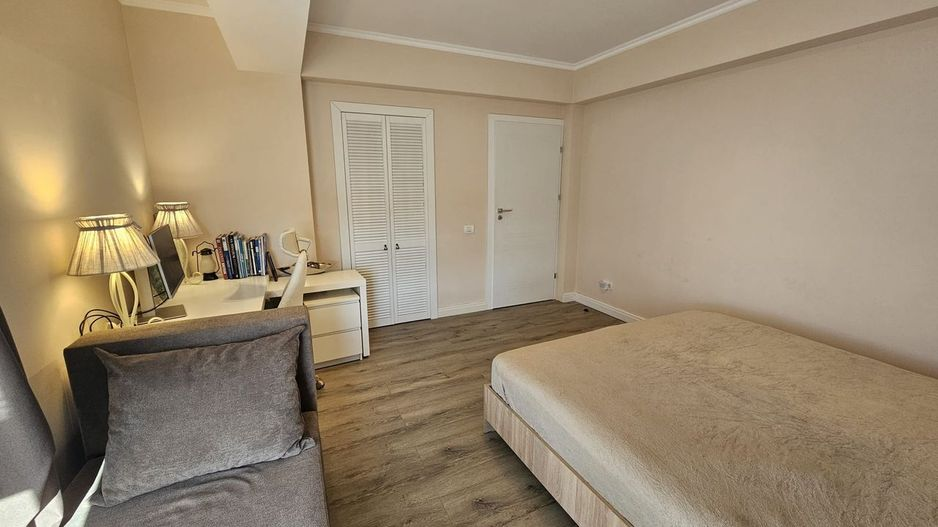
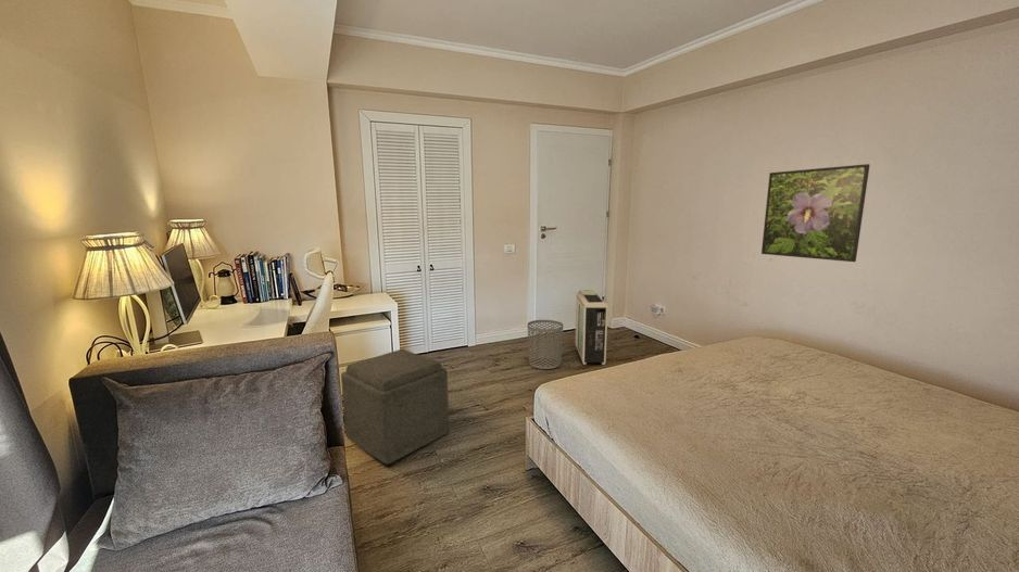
+ ottoman [340,348,450,465]
+ waste bin [527,319,564,370]
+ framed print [760,163,870,263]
+ air purifier [575,289,608,366]
